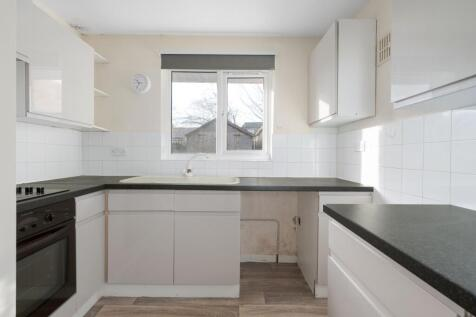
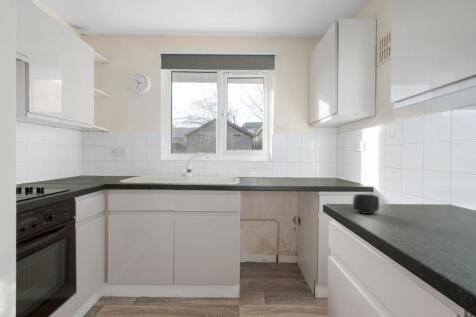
+ mug [352,193,380,215]
